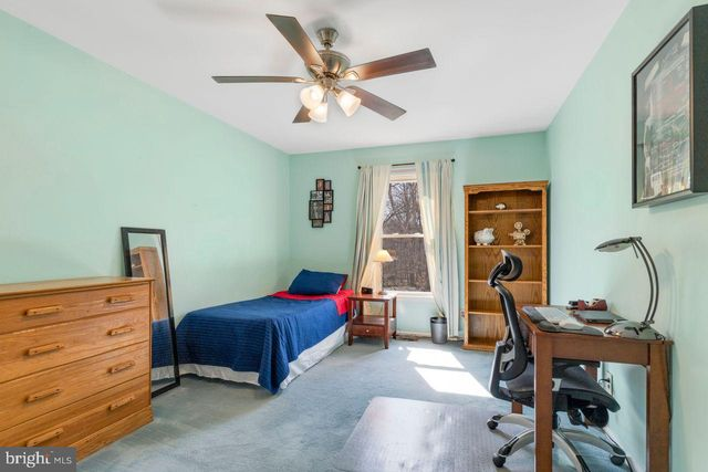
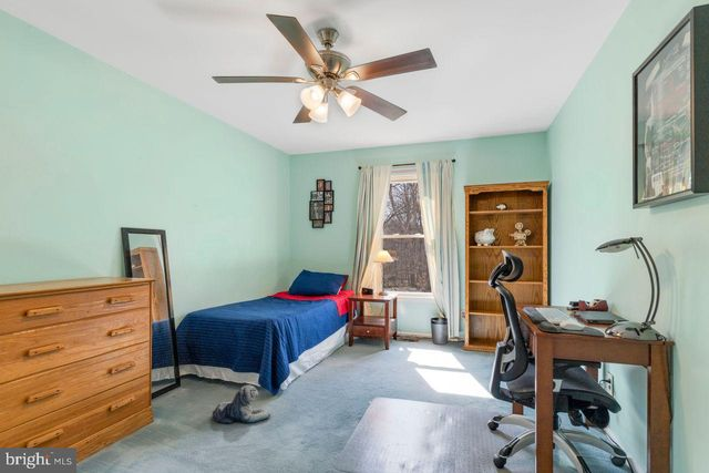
+ plush toy [212,383,273,424]
